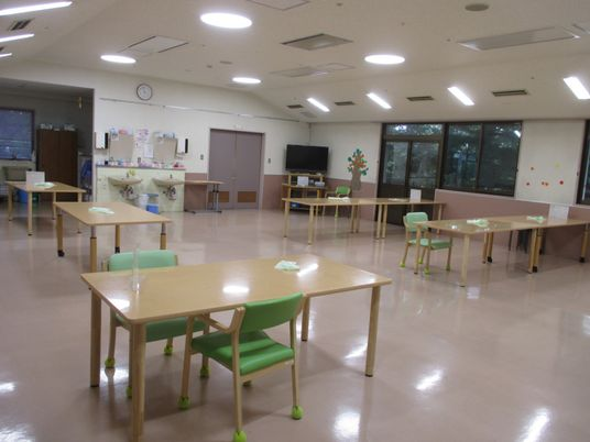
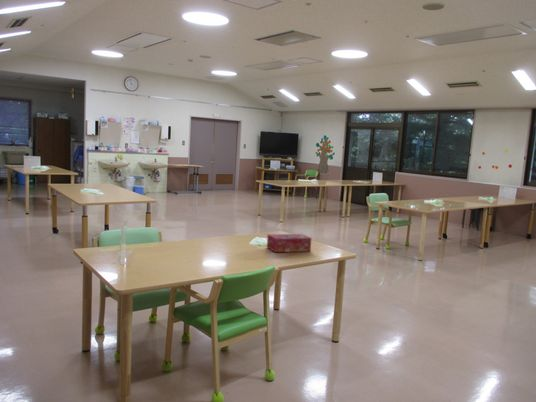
+ tissue box [266,233,312,253]
